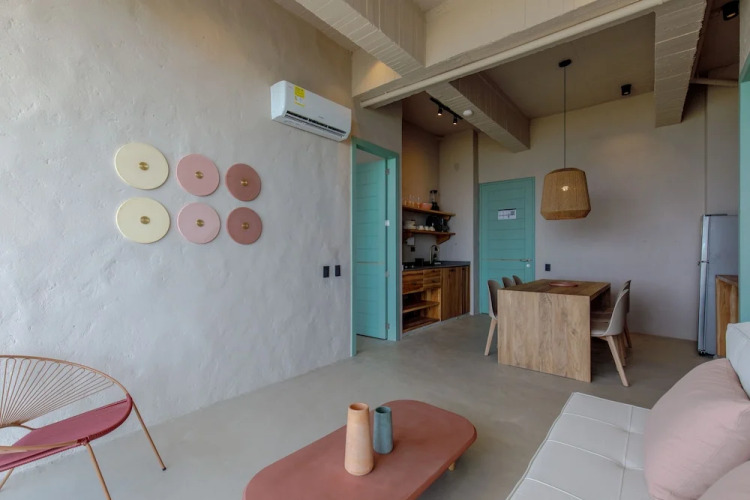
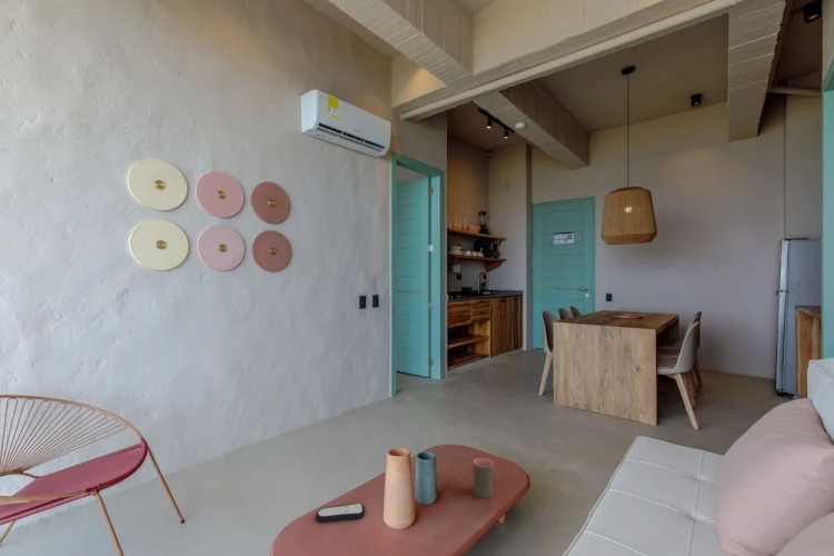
+ remote control [315,502,366,524]
+ cup [473,457,494,499]
